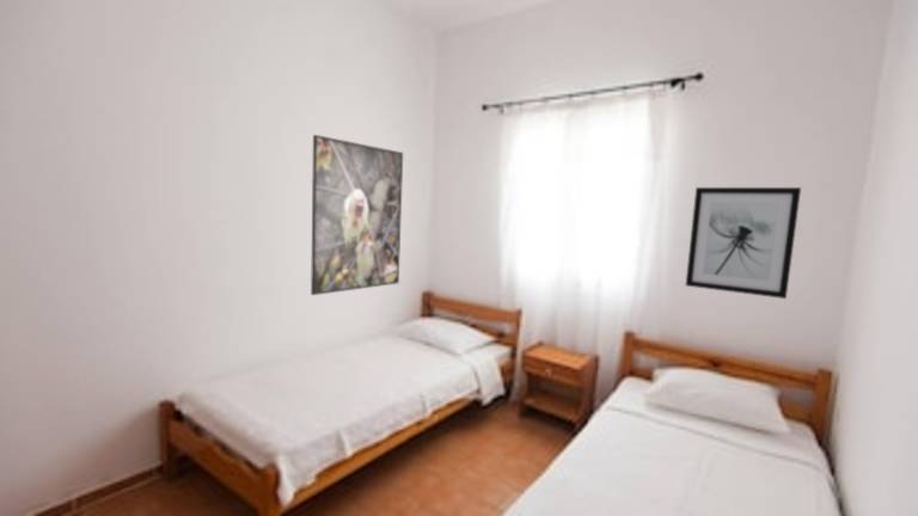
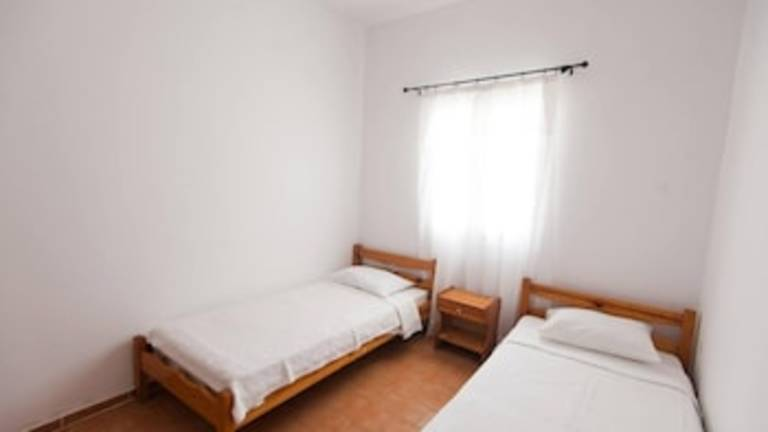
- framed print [310,134,404,296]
- wall art [685,186,802,300]
